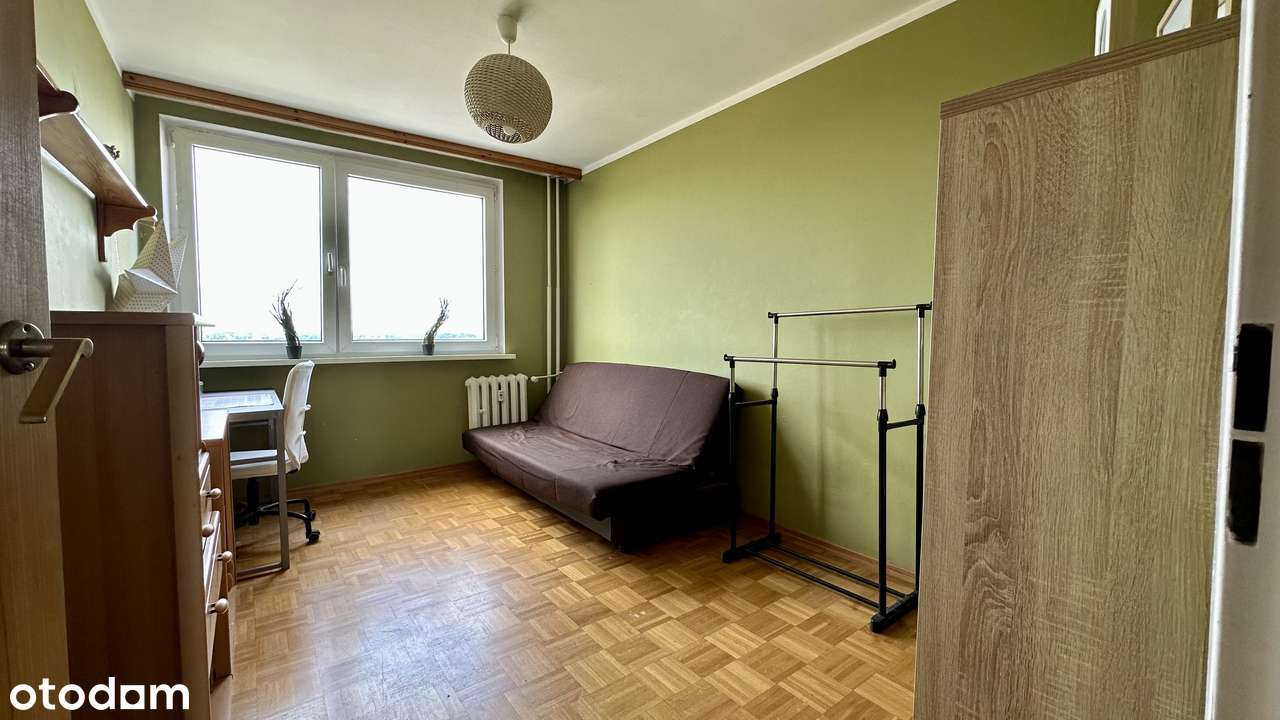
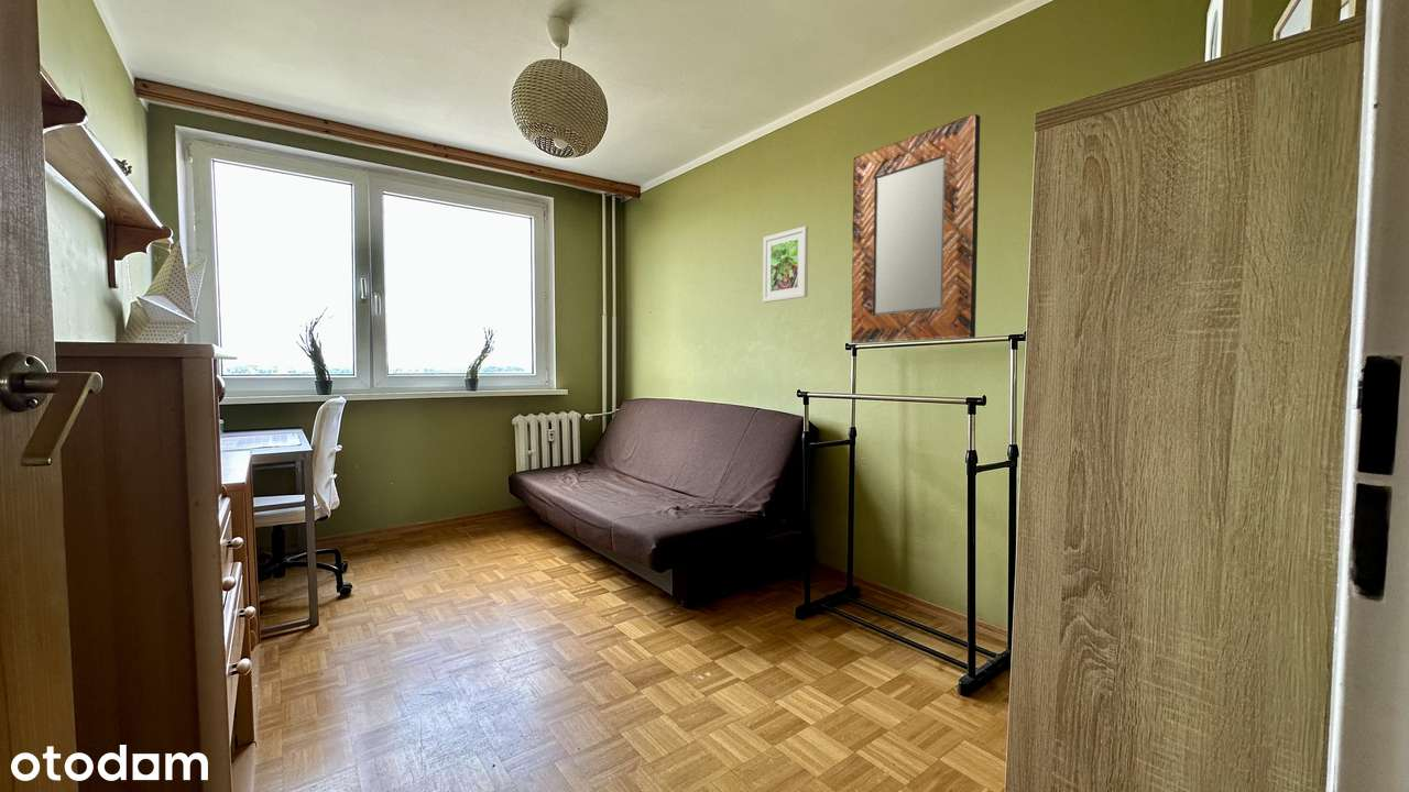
+ home mirror [850,112,981,344]
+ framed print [762,226,809,304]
